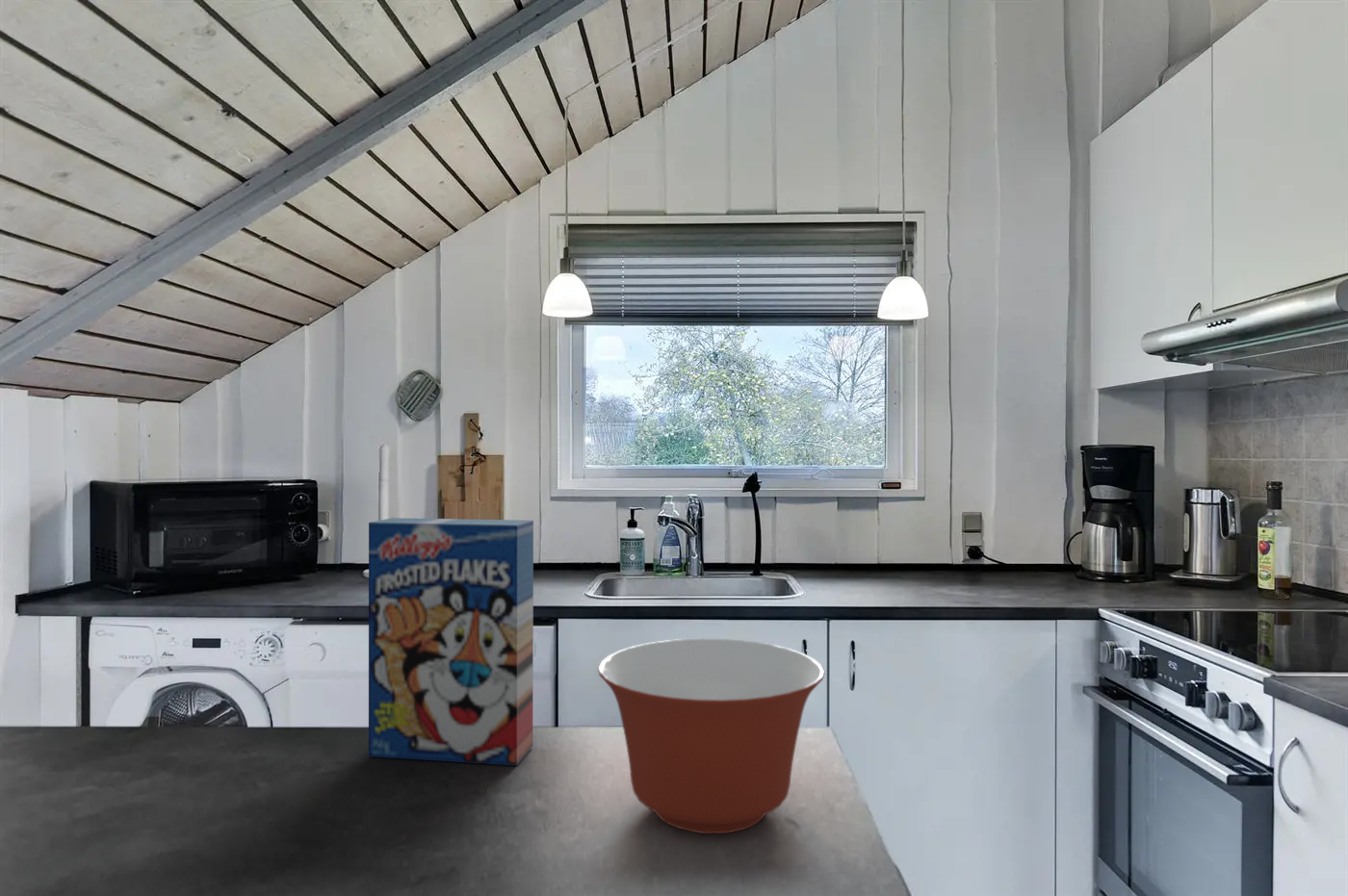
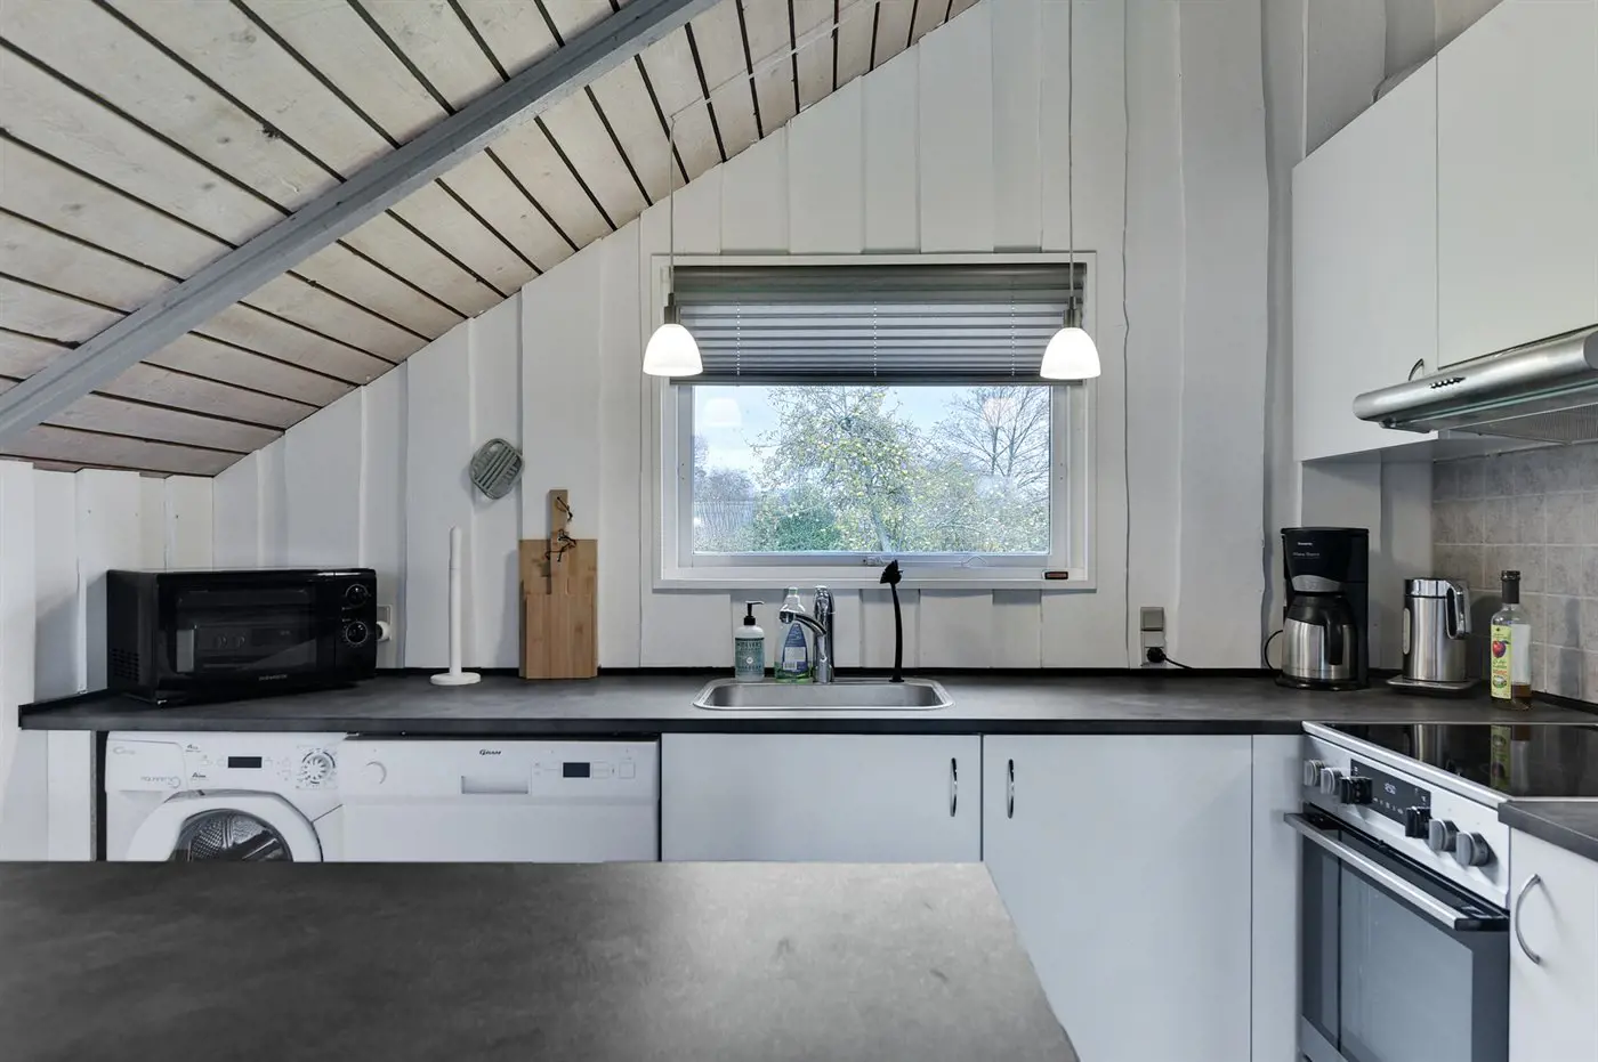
- mixing bowl [597,637,826,834]
- cereal box [368,517,534,766]
